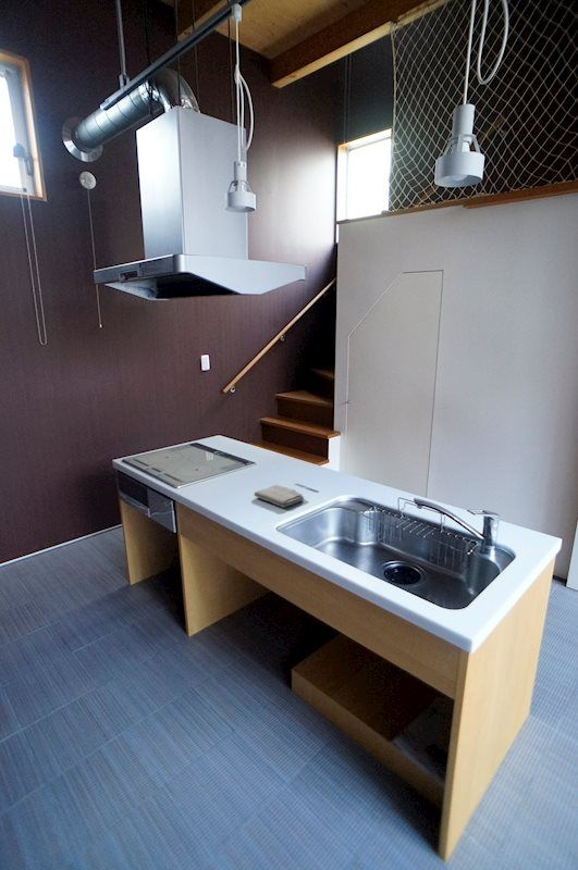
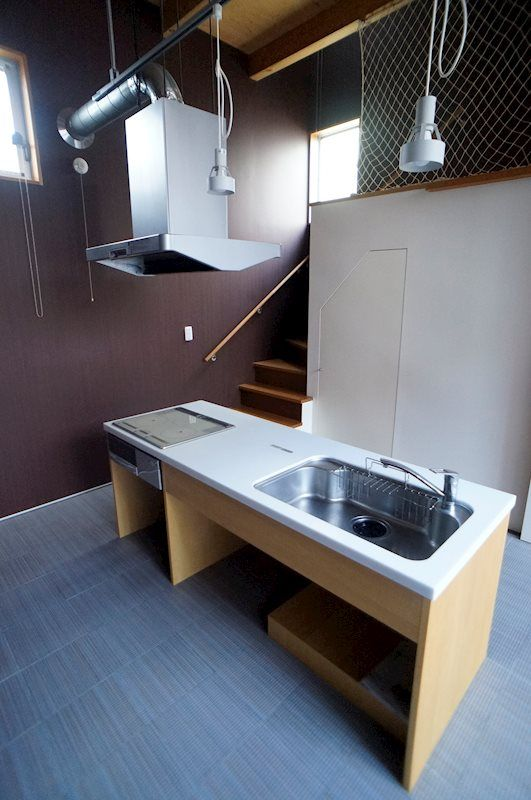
- washcloth [254,484,305,509]
